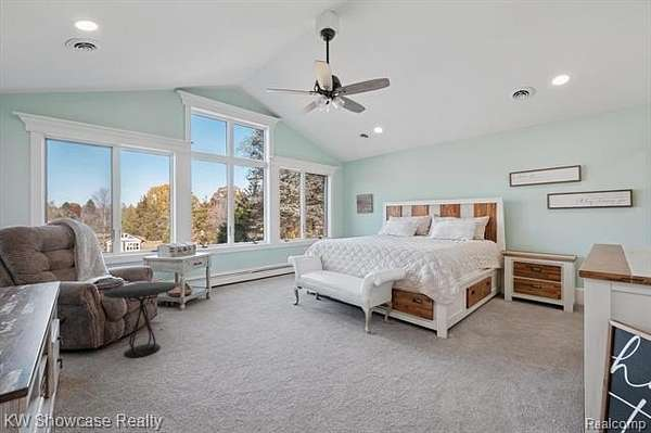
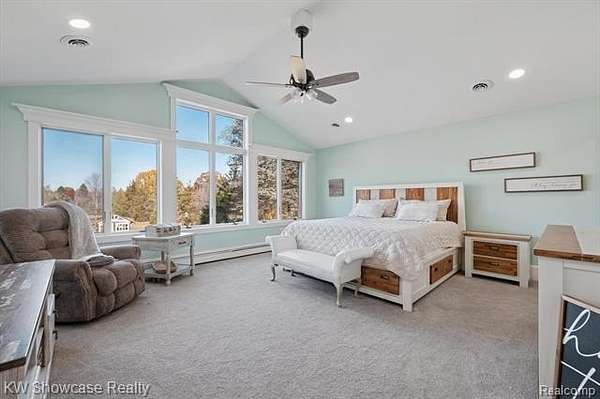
- side table [102,281,178,359]
